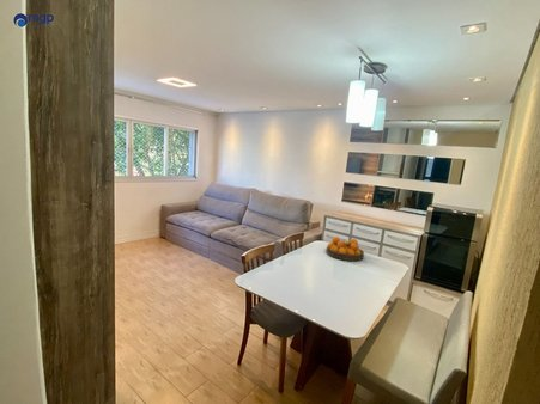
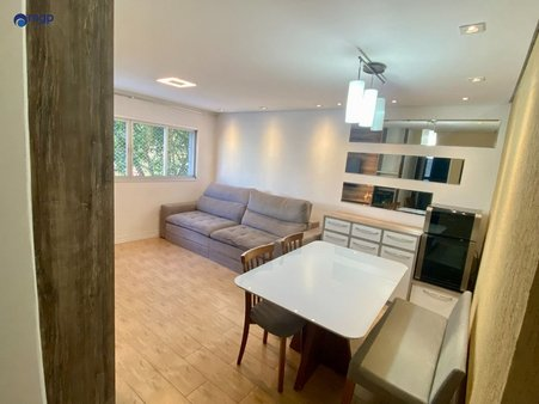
- fruit bowl [324,235,365,262]
